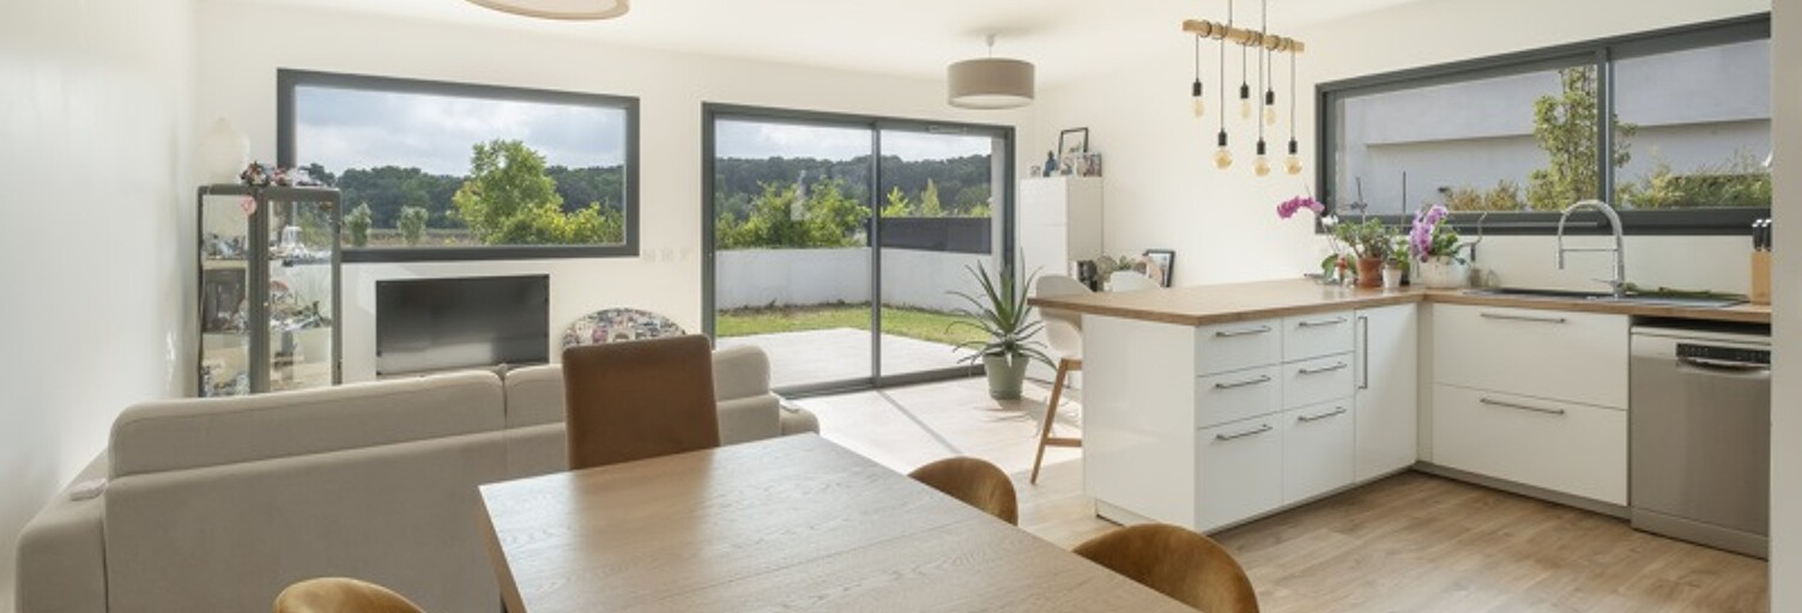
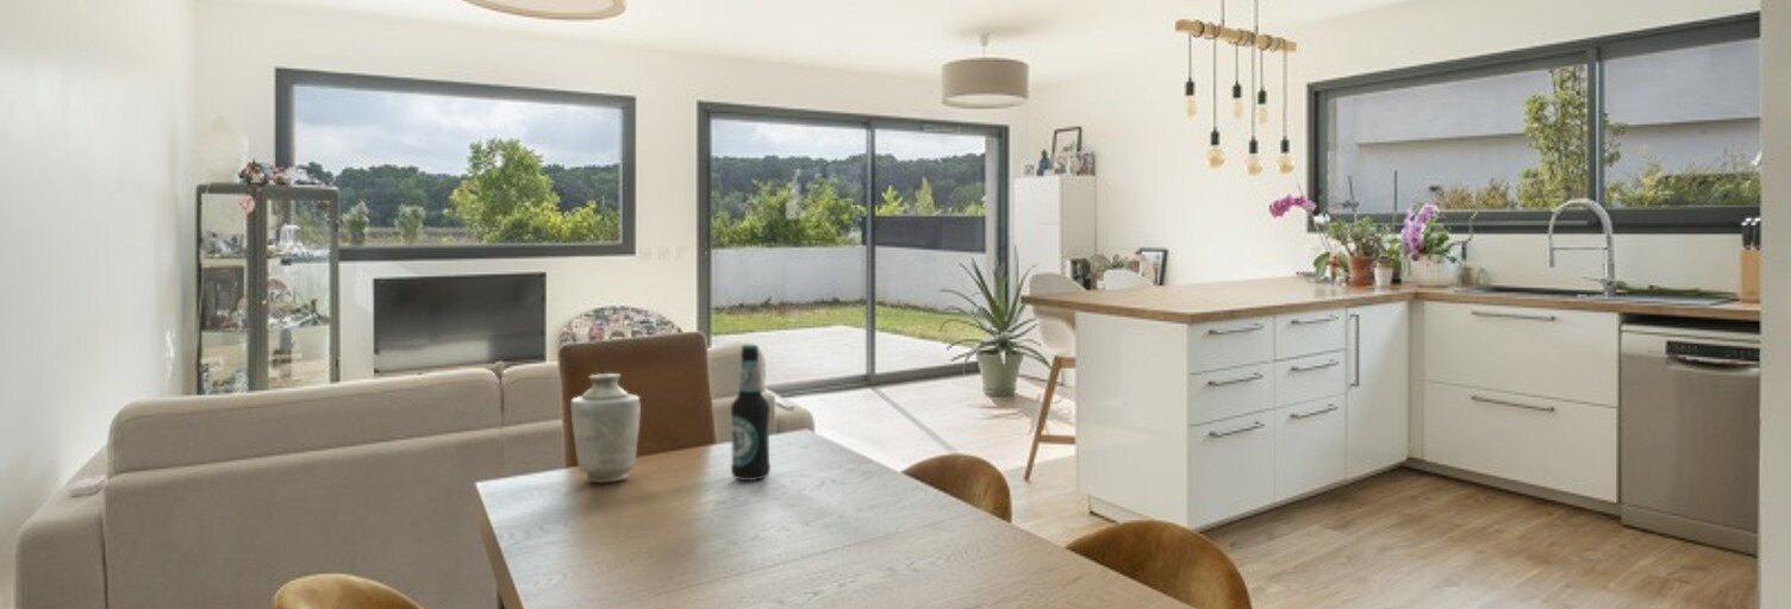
+ bottle [730,344,772,482]
+ vase [569,372,642,483]
